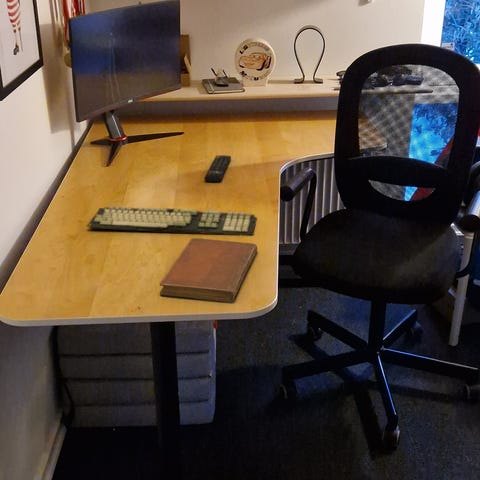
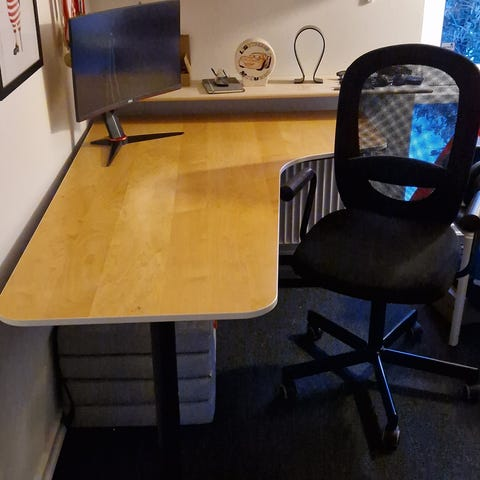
- keyboard [86,205,258,237]
- remote control [203,154,232,183]
- notebook [159,237,258,303]
